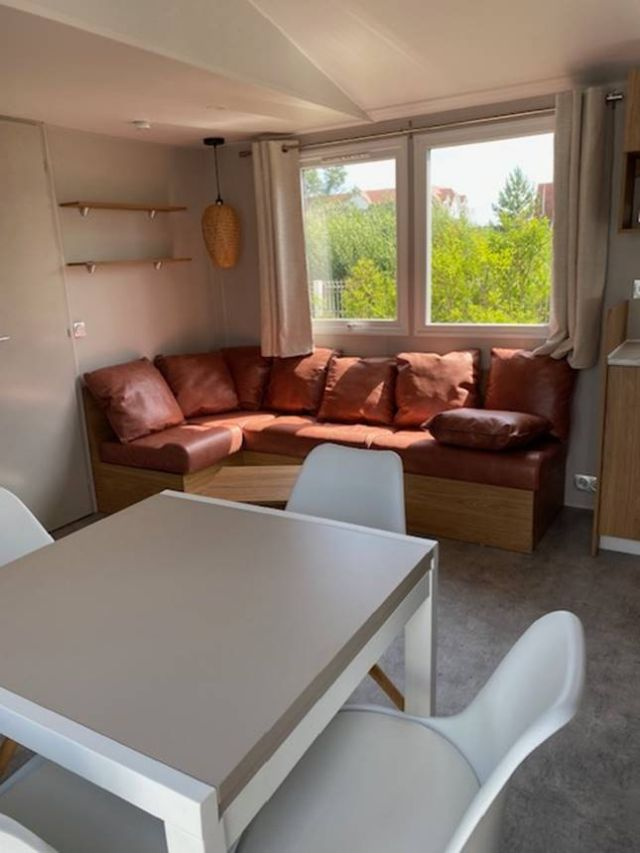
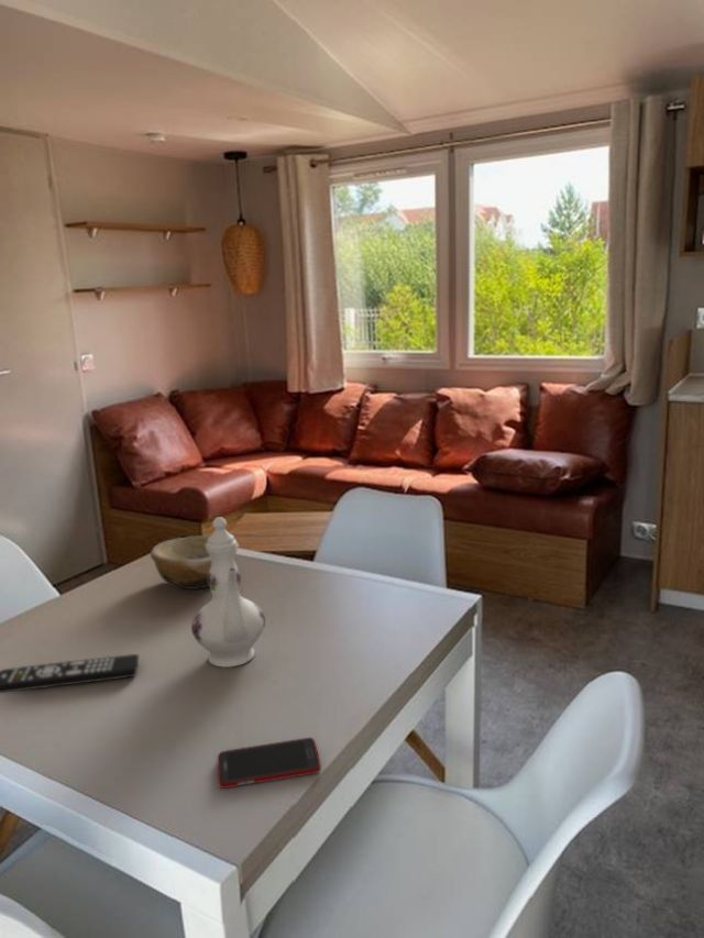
+ bowl [150,534,240,591]
+ cell phone [217,737,322,790]
+ chinaware [190,516,266,669]
+ remote control [0,653,140,694]
